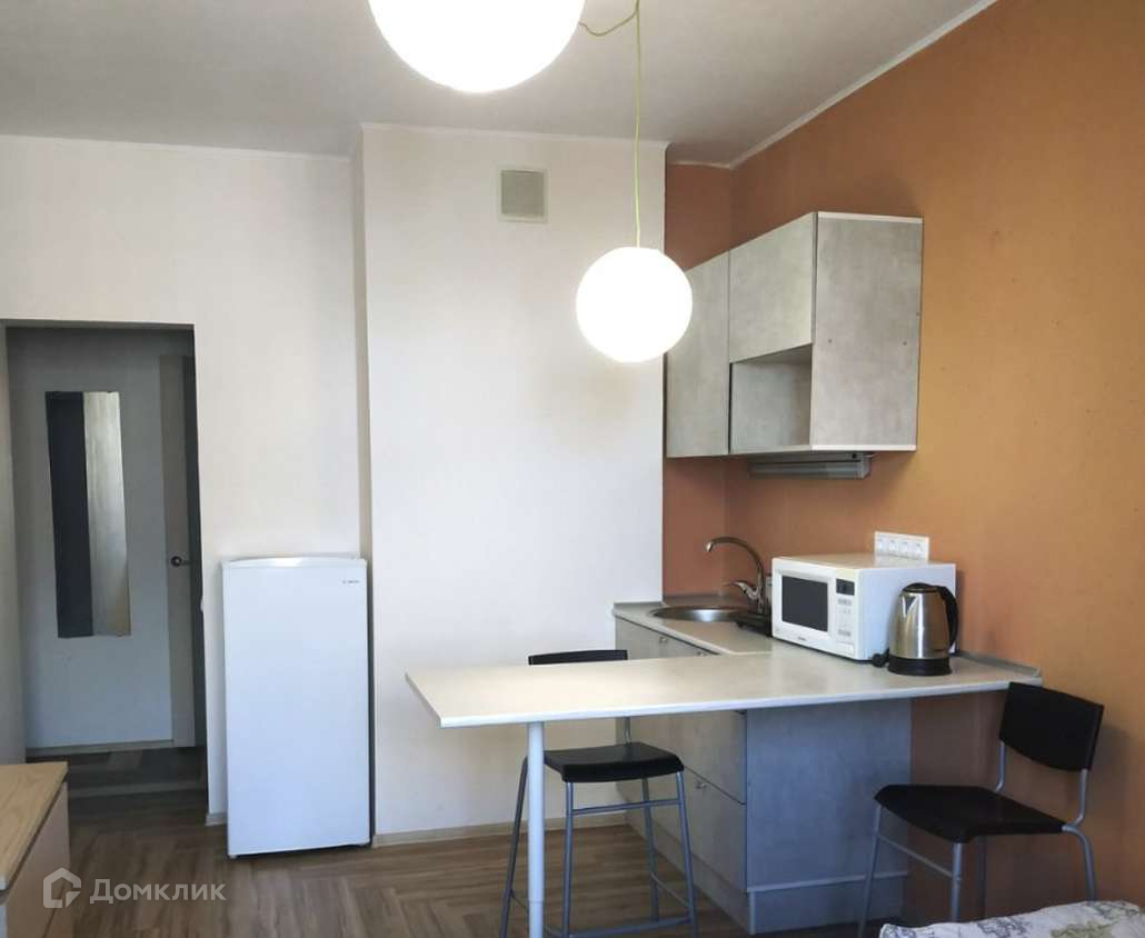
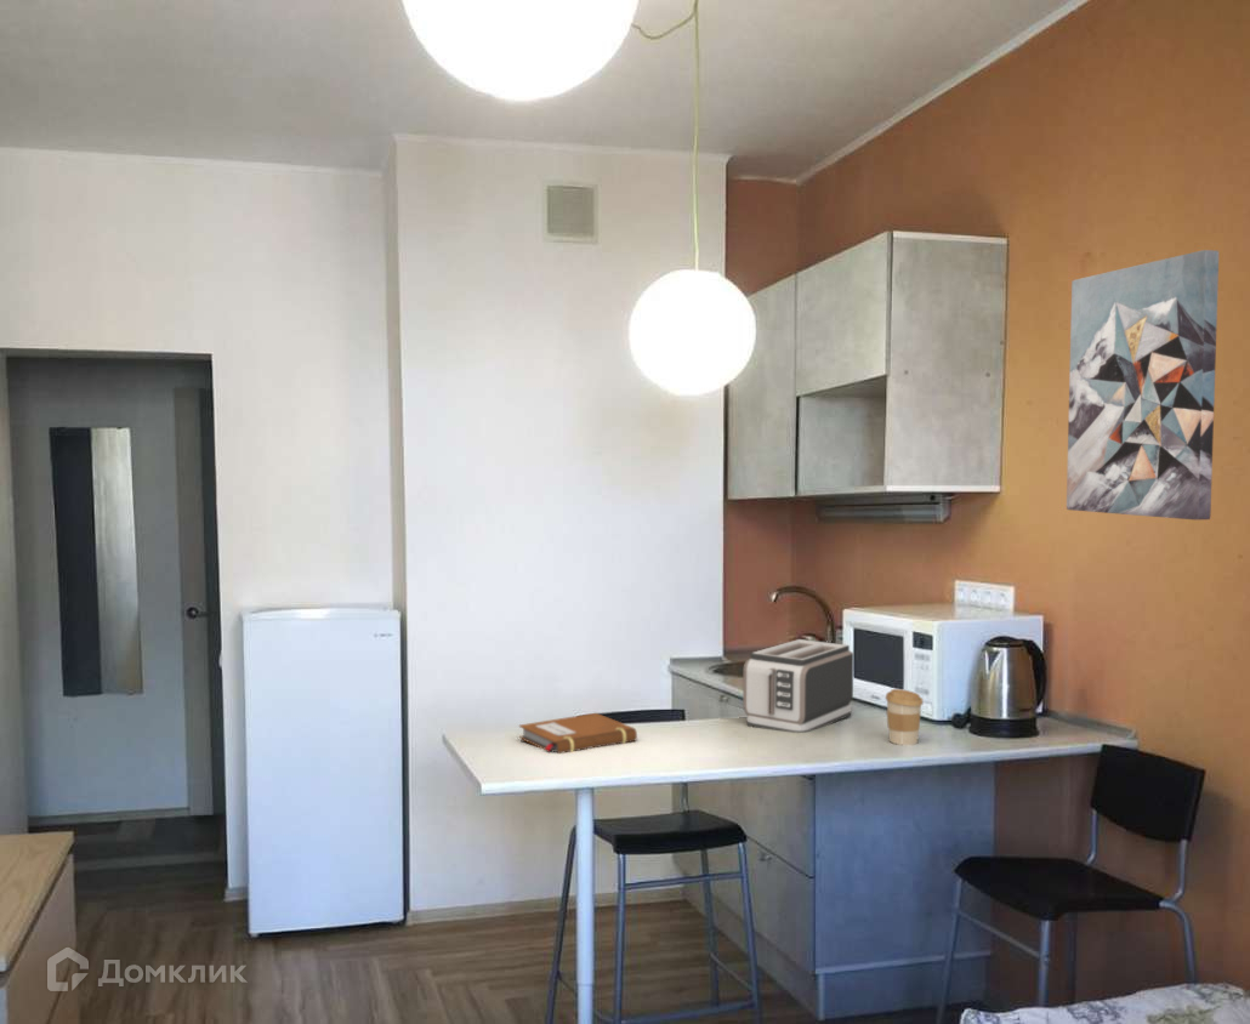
+ coffee cup [885,688,925,746]
+ notebook [518,712,638,755]
+ toaster [742,638,854,734]
+ wall art [1066,249,1220,520]
